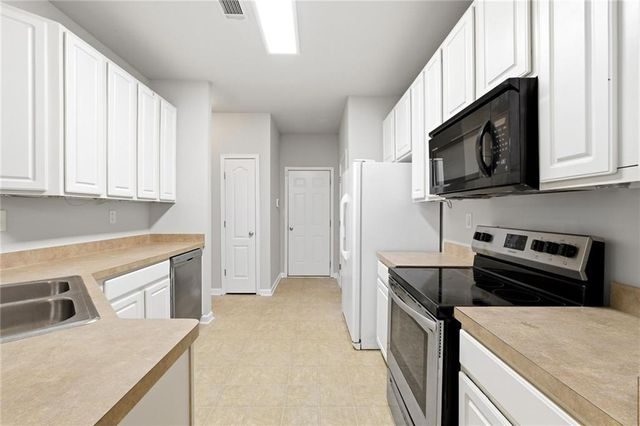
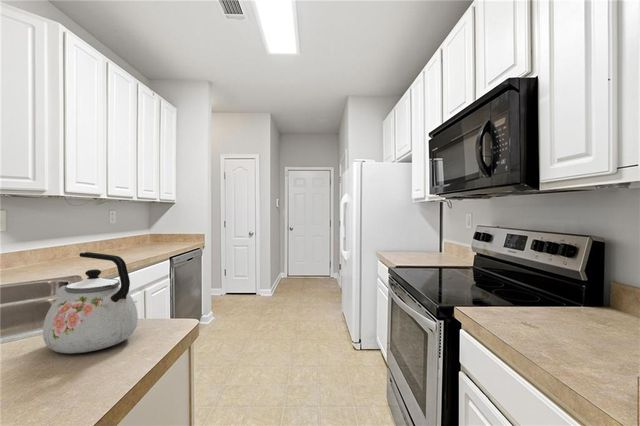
+ kettle [42,251,139,354]
